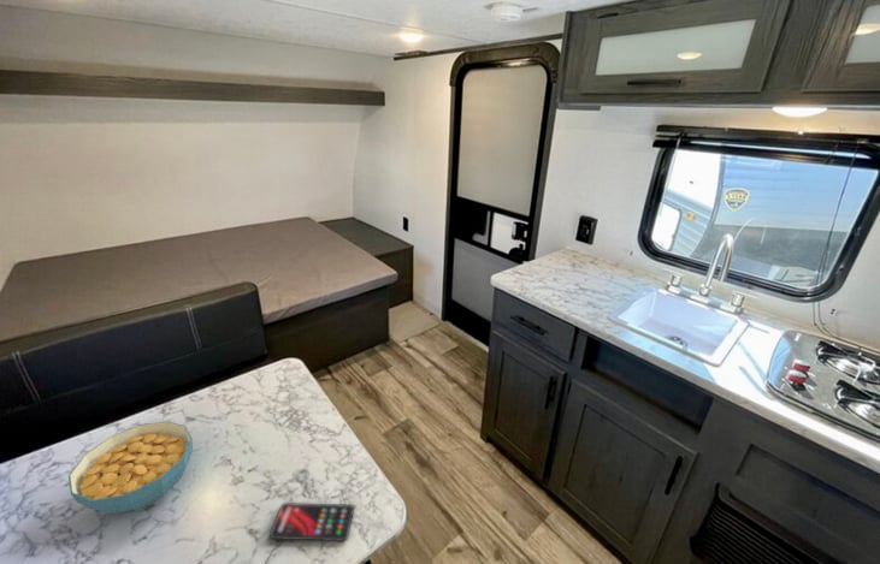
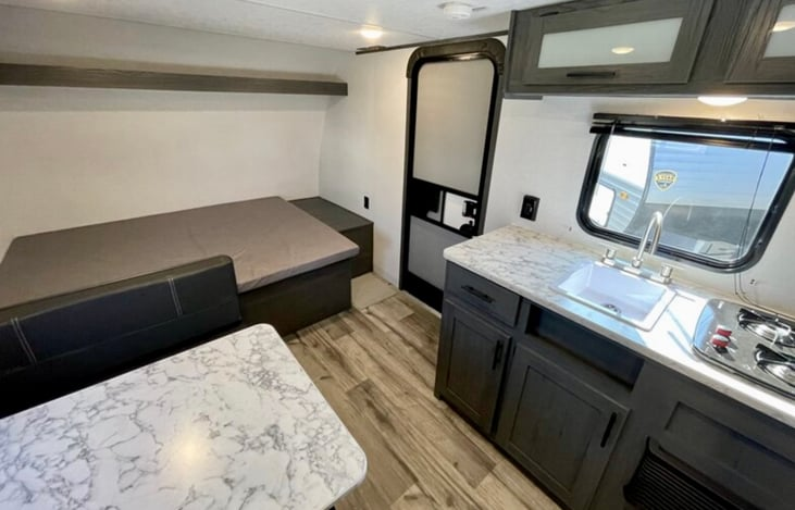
- smartphone [268,501,355,542]
- cereal bowl [67,420,194,515]
